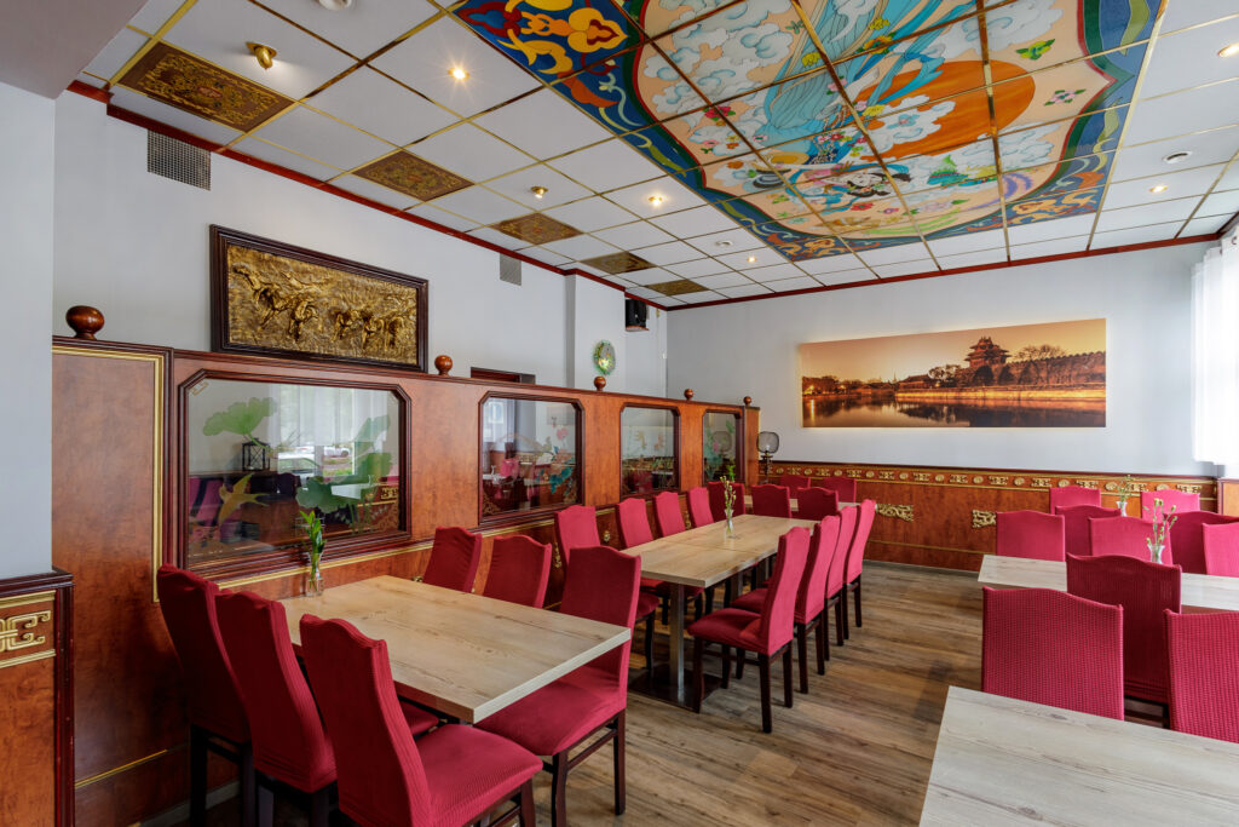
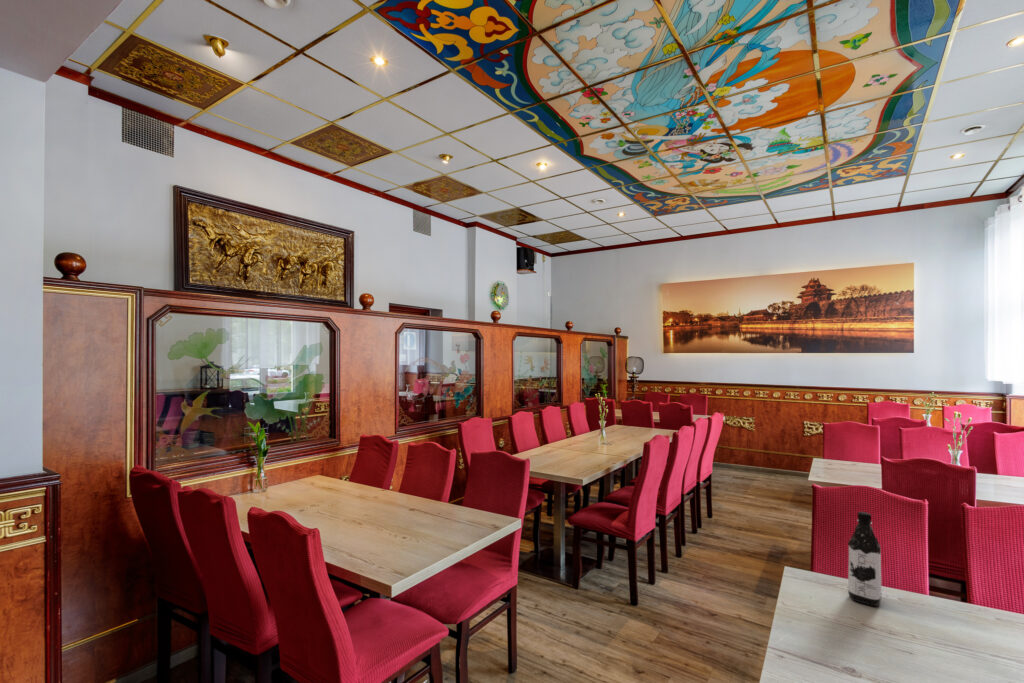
+ water bottle [847,511,883,607]
